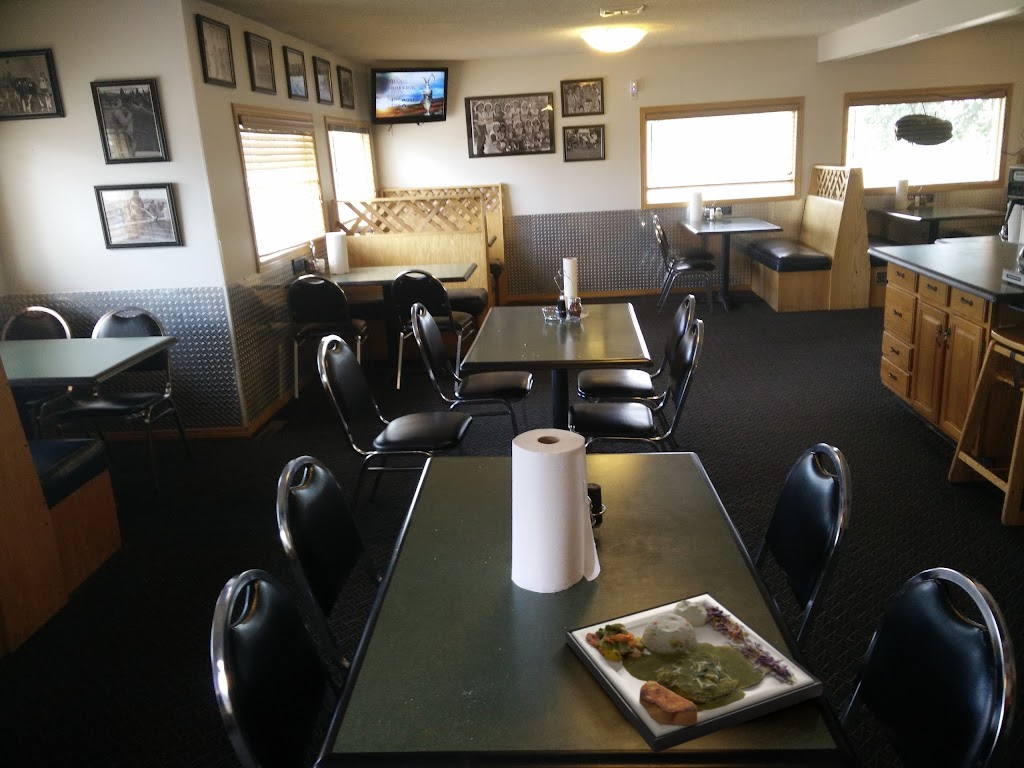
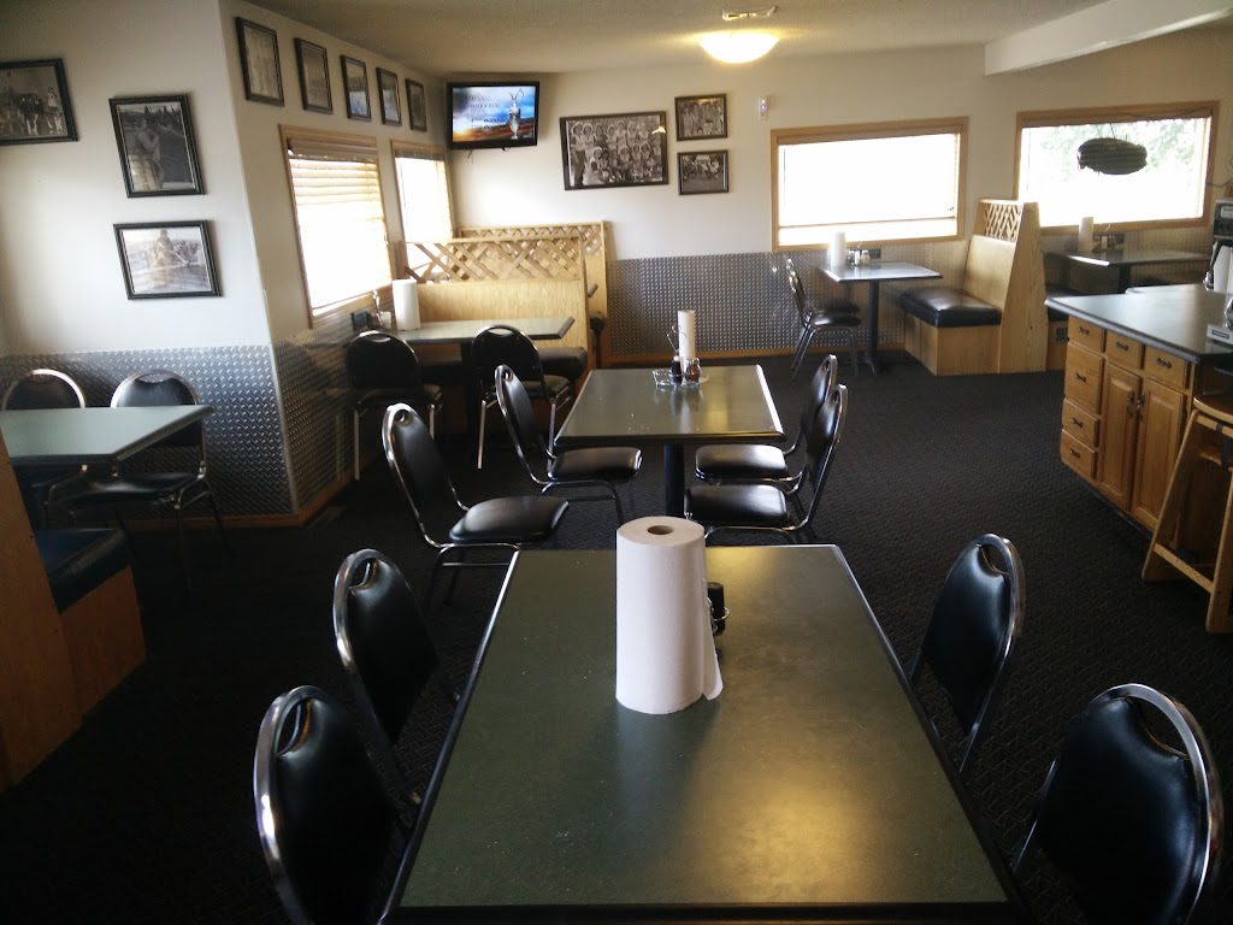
- dinner plate [564,591,824,754]
